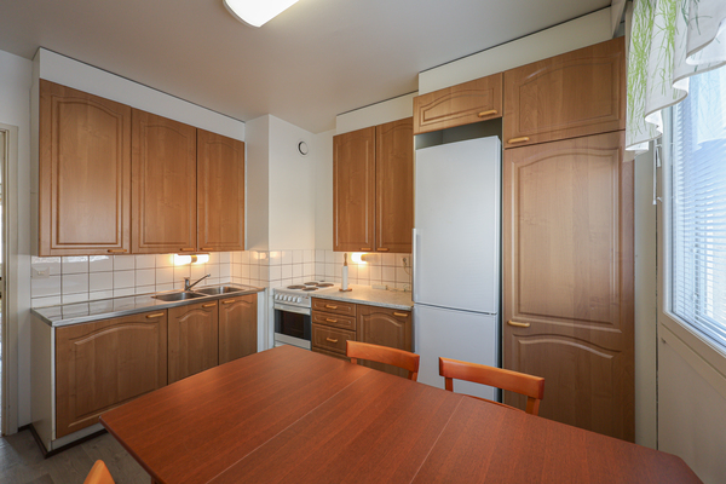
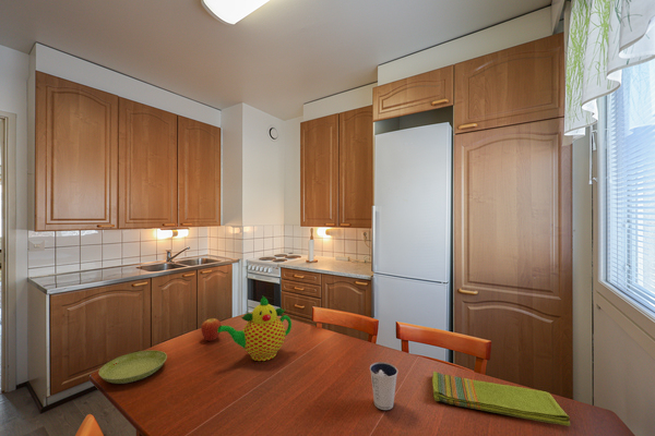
+ teapot [217,294,293,362]
+ fruit [200,317,222,342]
+ saucer [98,349,168,385]
+ dixie cup [369,361,398,411]
+ dish towel [431,371,571,427]
